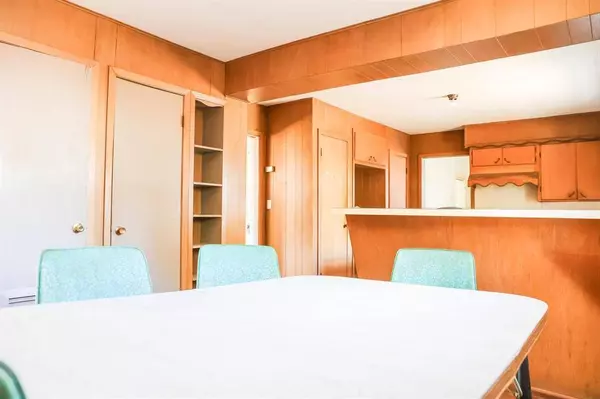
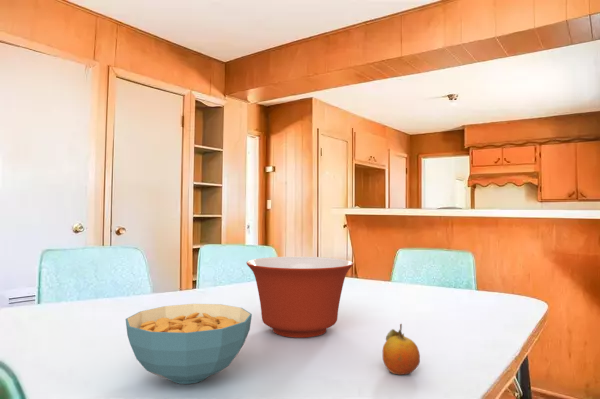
+ cereal bowl [125,303,253,385]
+ fruit [382,323,421,376]
+ mixing bowl [246,256,354,339]
